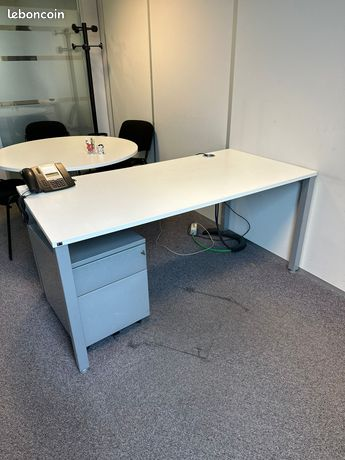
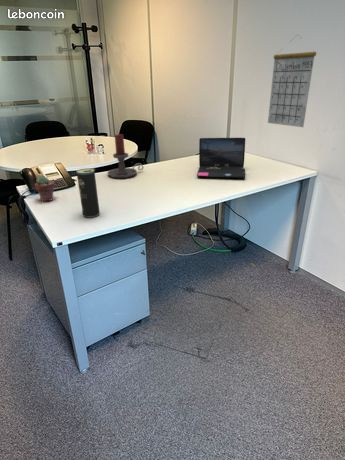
+ laptop [196,137,246,179]
+ beverage can [76,167,101,218]
+ calendar [267,34,317,128]
+ potted succulent [34,175,56,203]
+ candle holder [107,133,144,179]
